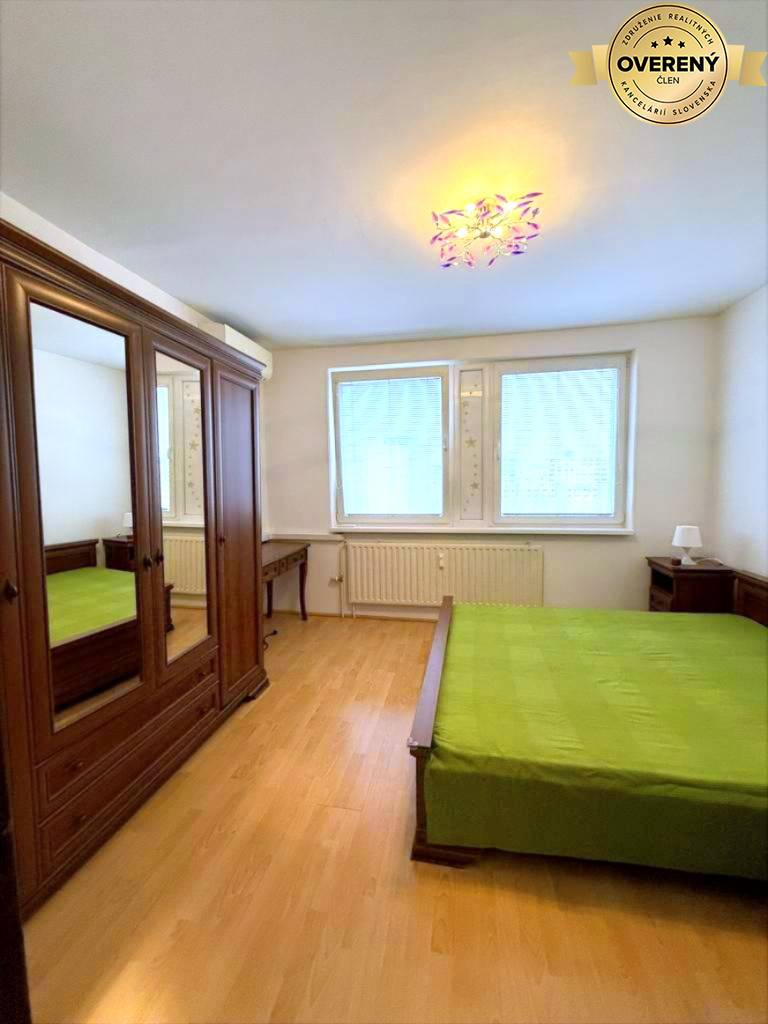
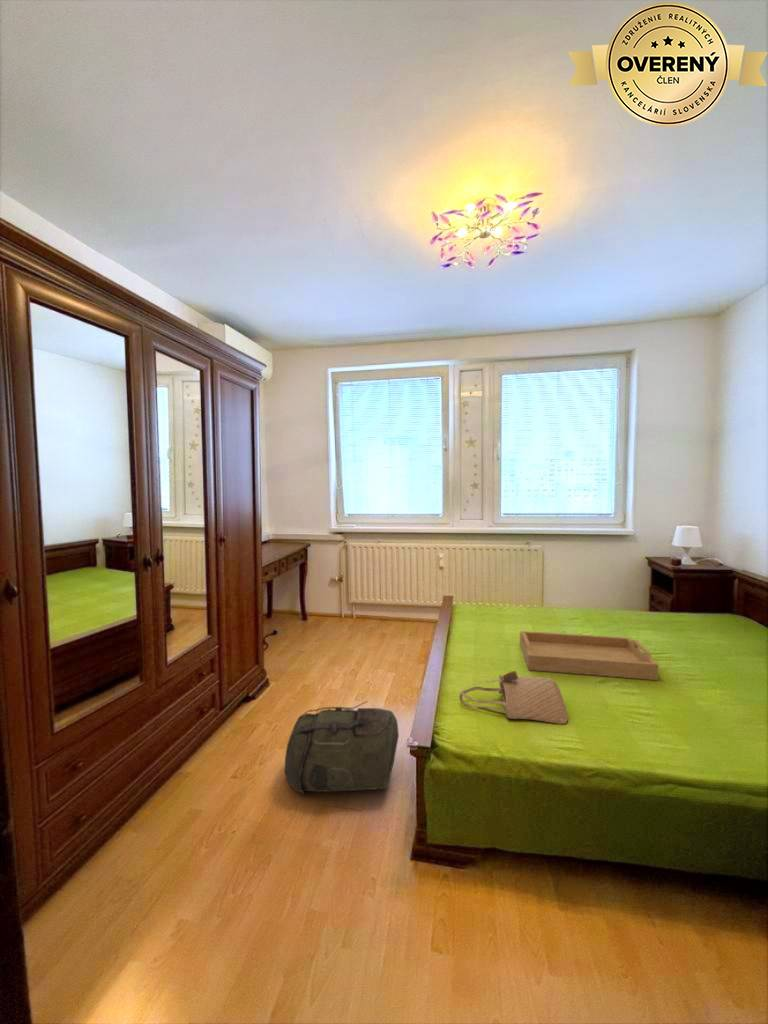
+ serving tray [519,630,659,681]
+ tote bag [458,670,569,725]
+ backpack [284,700,400,796]
